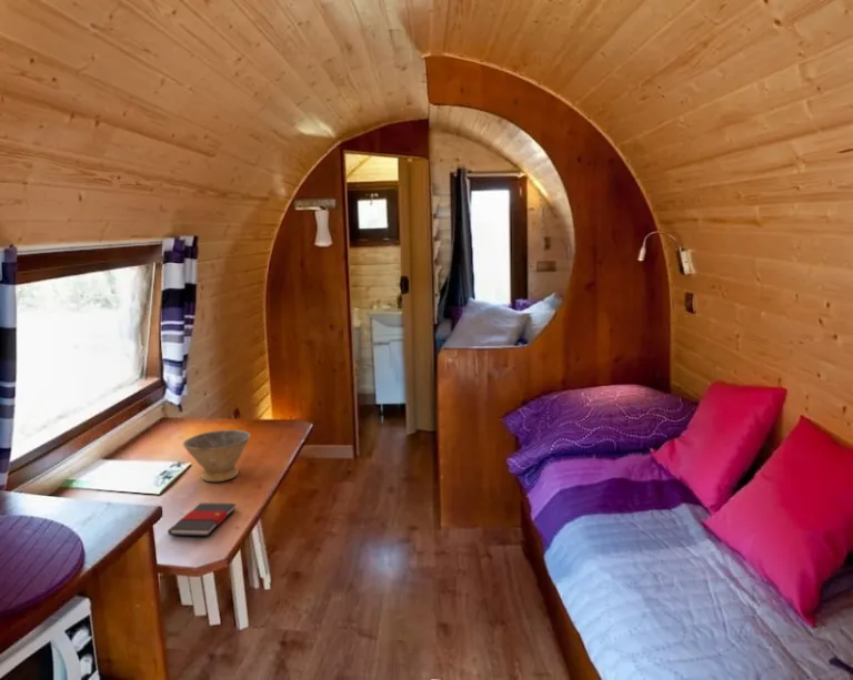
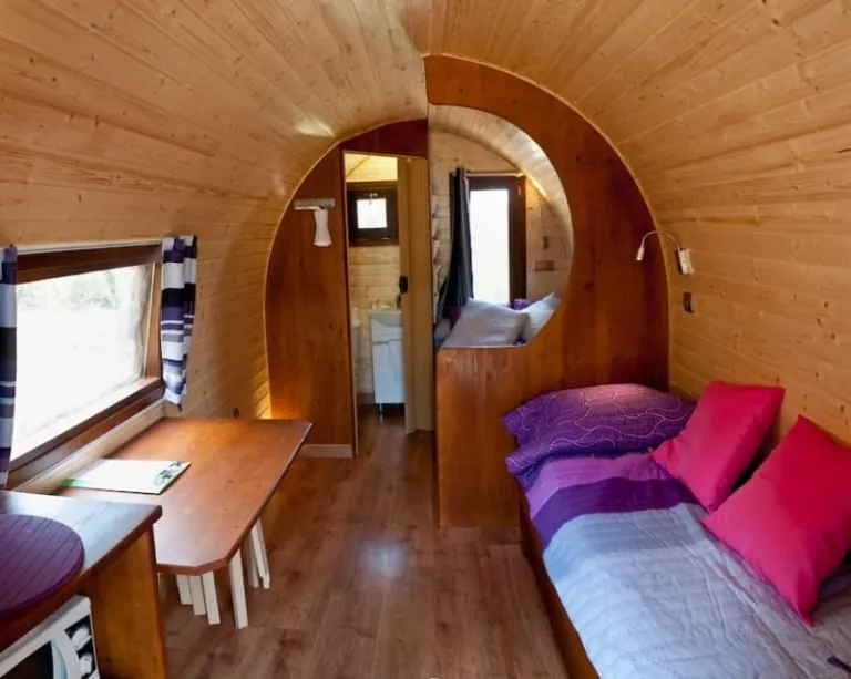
- book [167,503,237,537]
- bowl [182,429,252,483]
